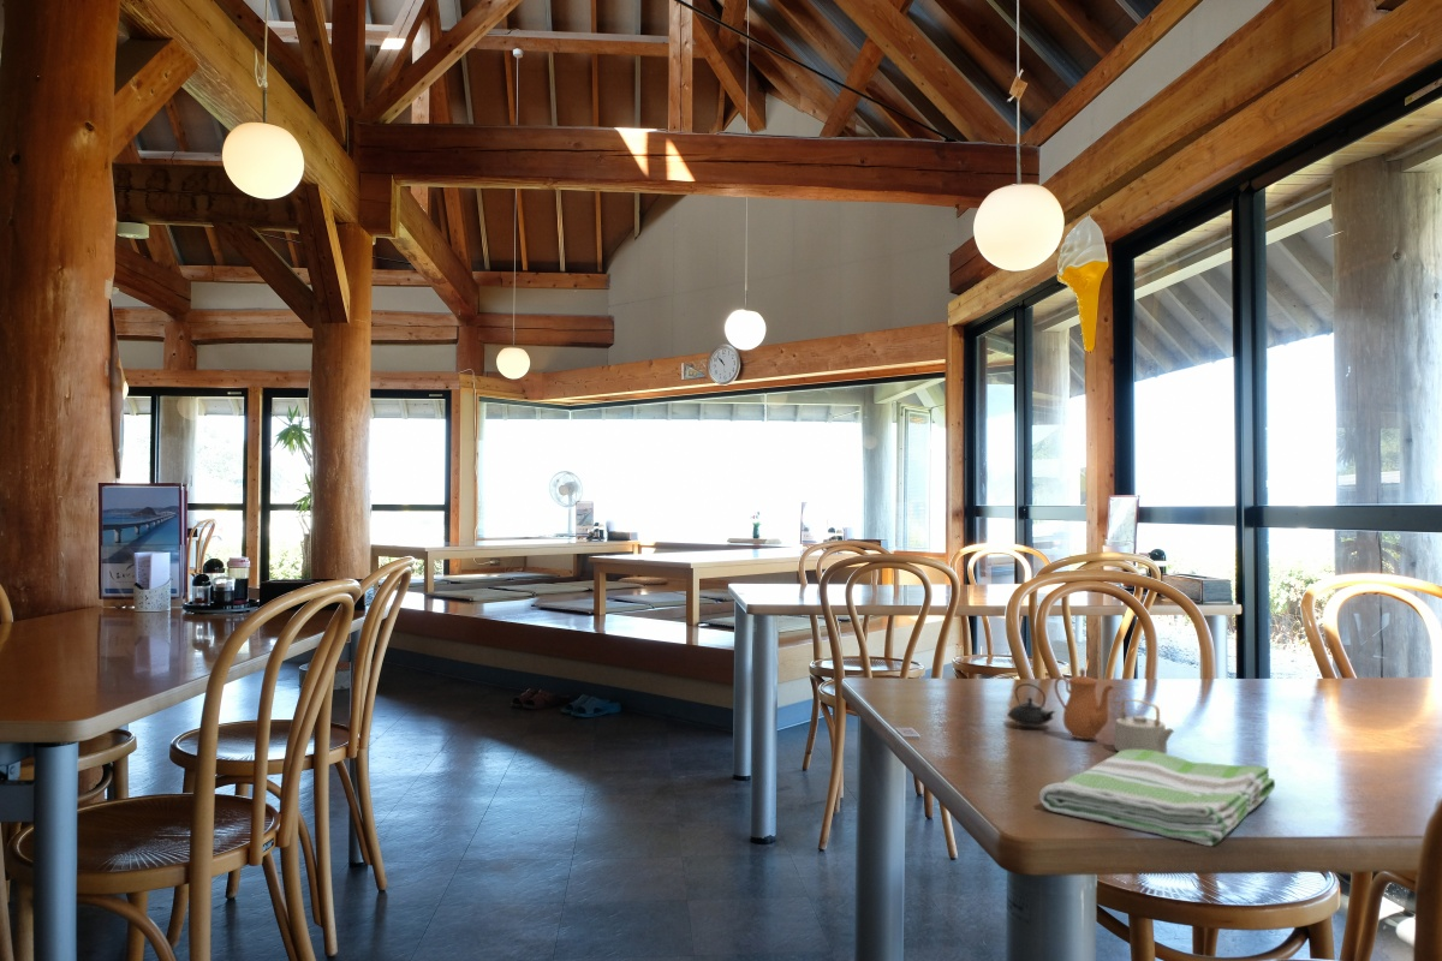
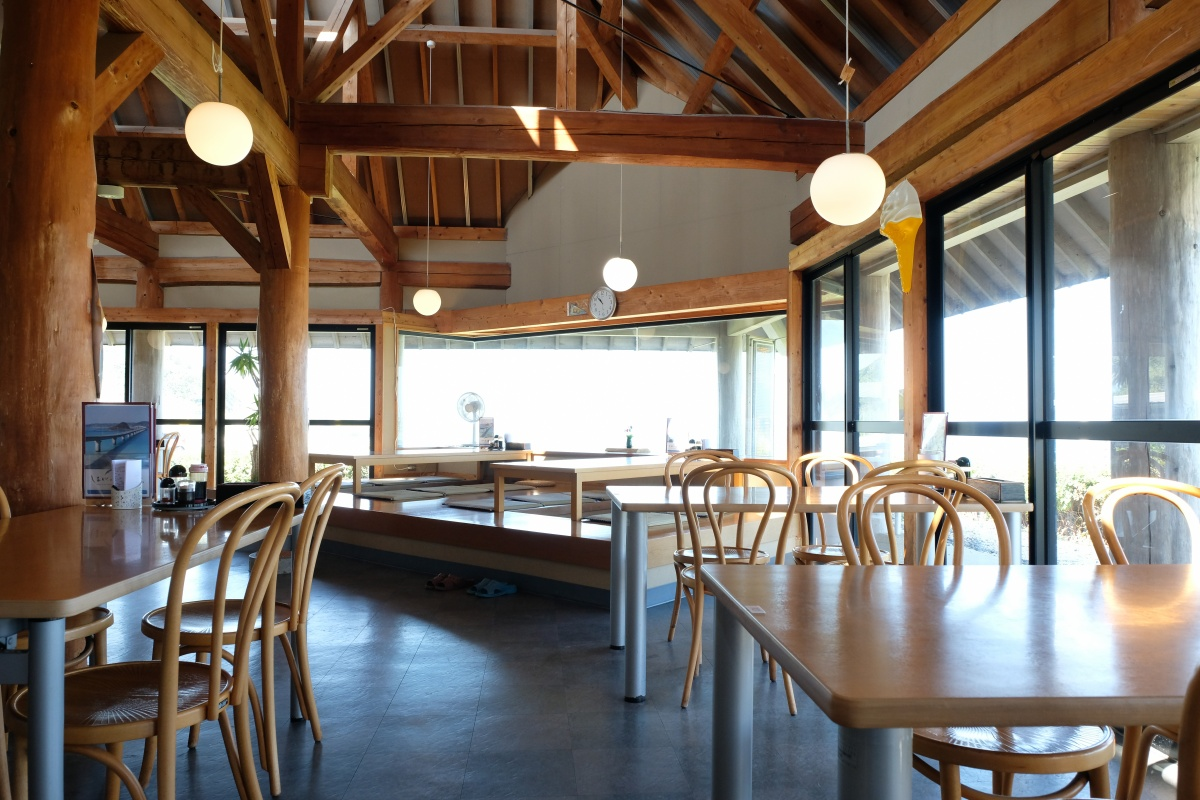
- dish towel [1038,750,1276,847]
- teapot [1006,668,1175,754]
